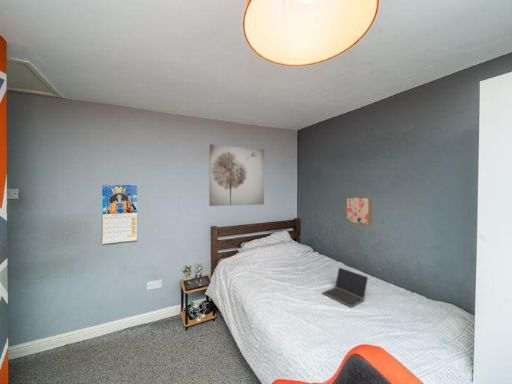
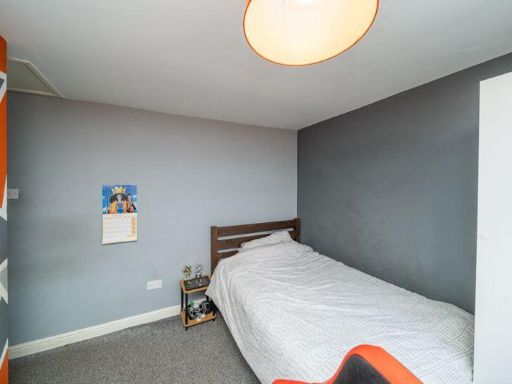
- wall art [345,195,373,227]
- laptop computer [321,266,369,308]
- wall art [208,143,265,207]
